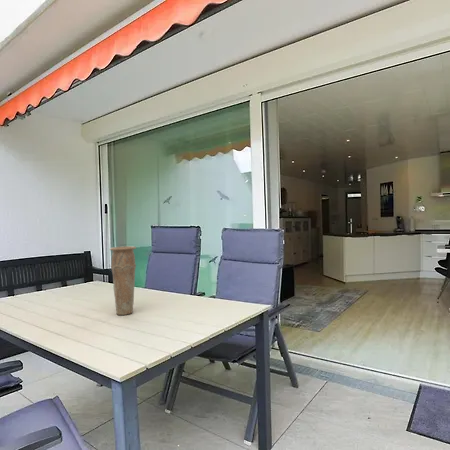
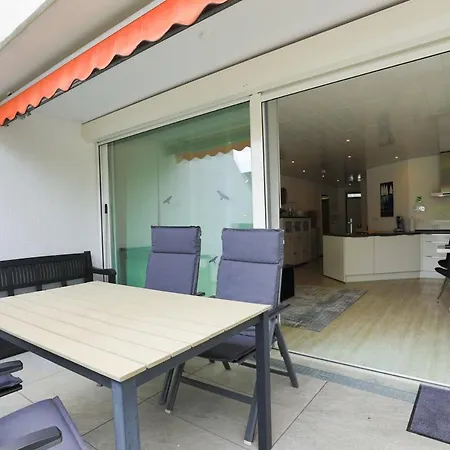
- vase [109,245,137,316]
